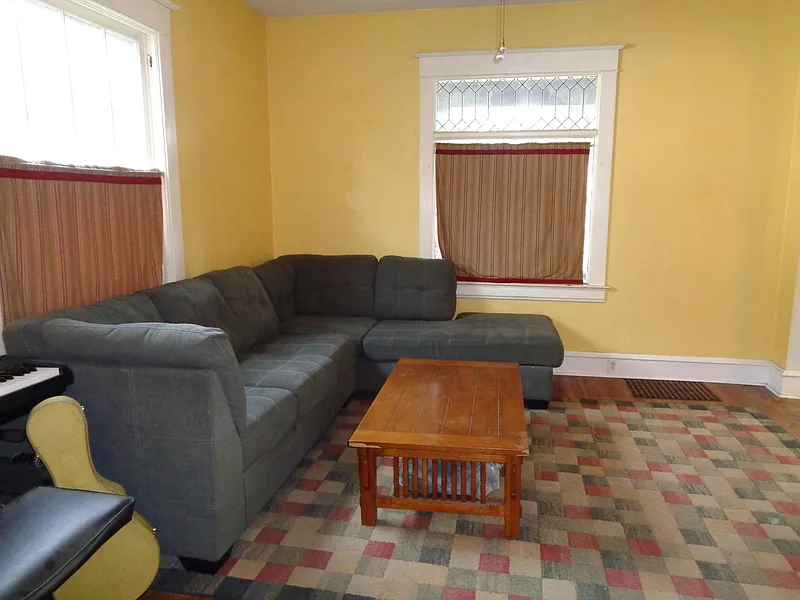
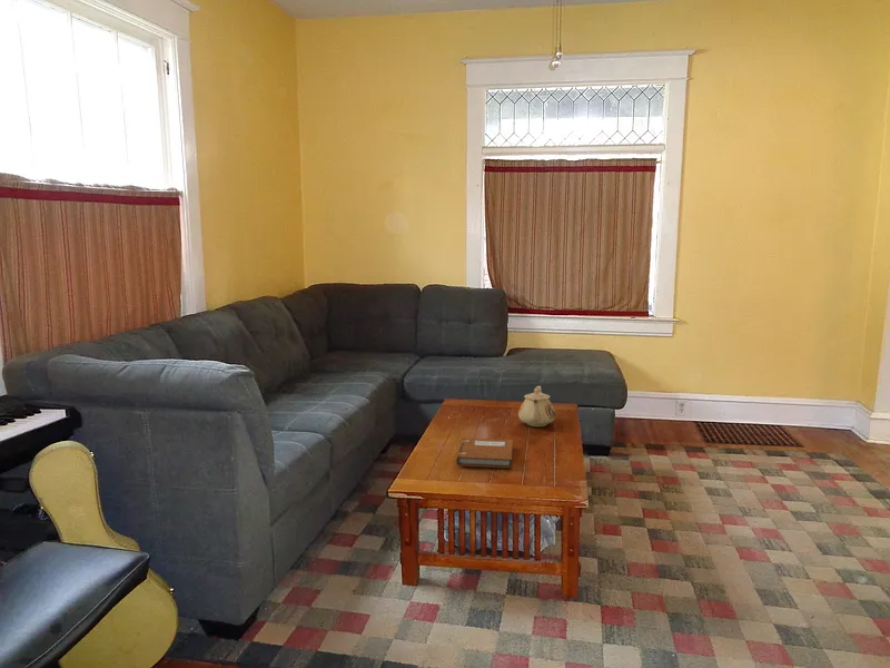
+ notebook [456,438,514,469]
+ teapot [517,385,556,428]
